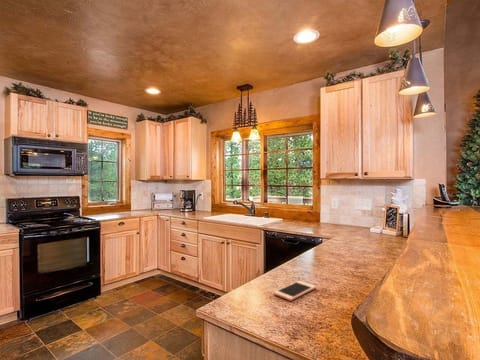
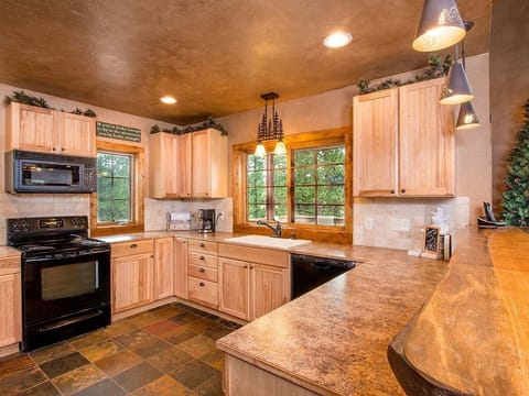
- cell phone [273,280,317,302]
